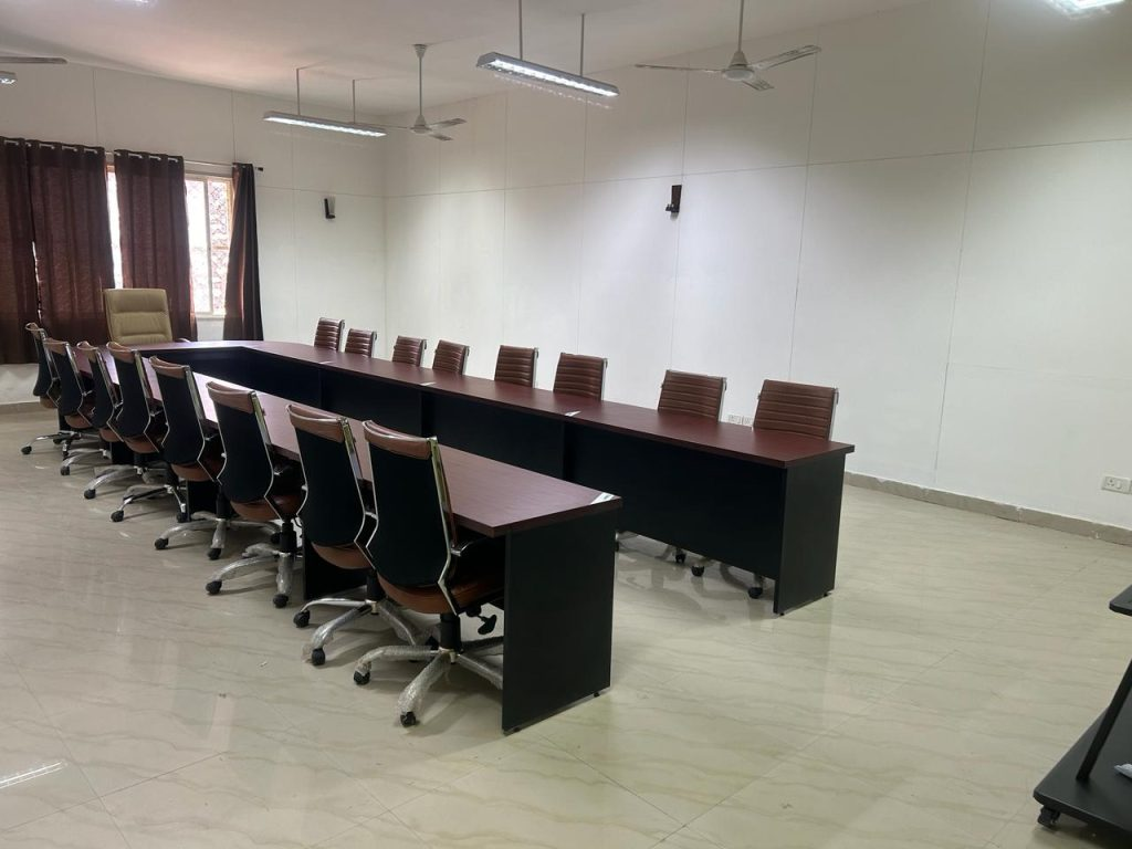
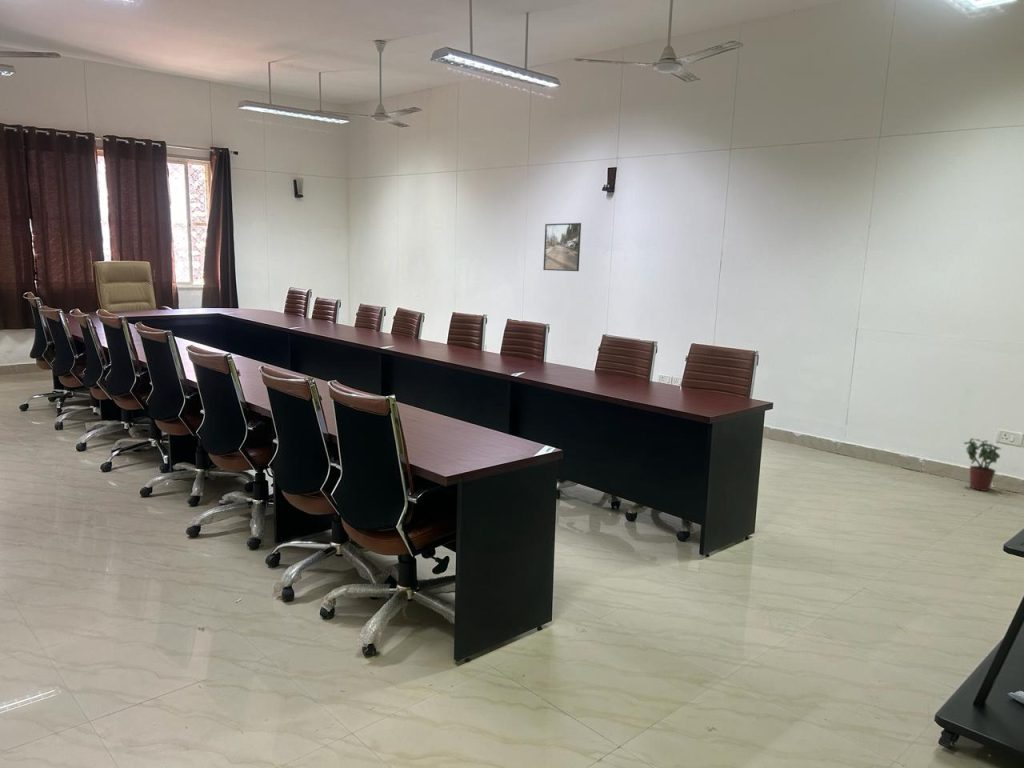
+ potted plant [963,437,1002,492]
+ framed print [542,222,582,272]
